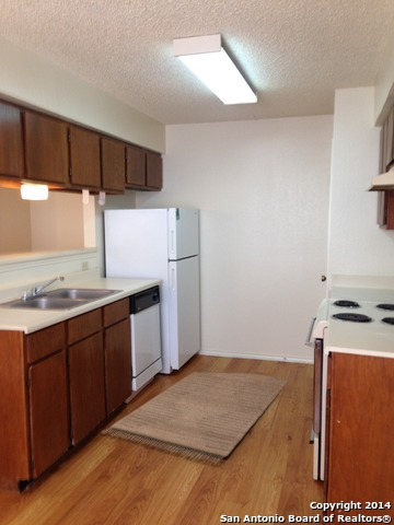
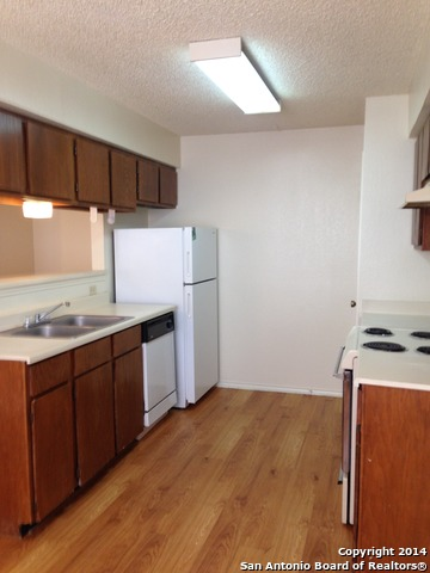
- rug [102,371,296,465]
